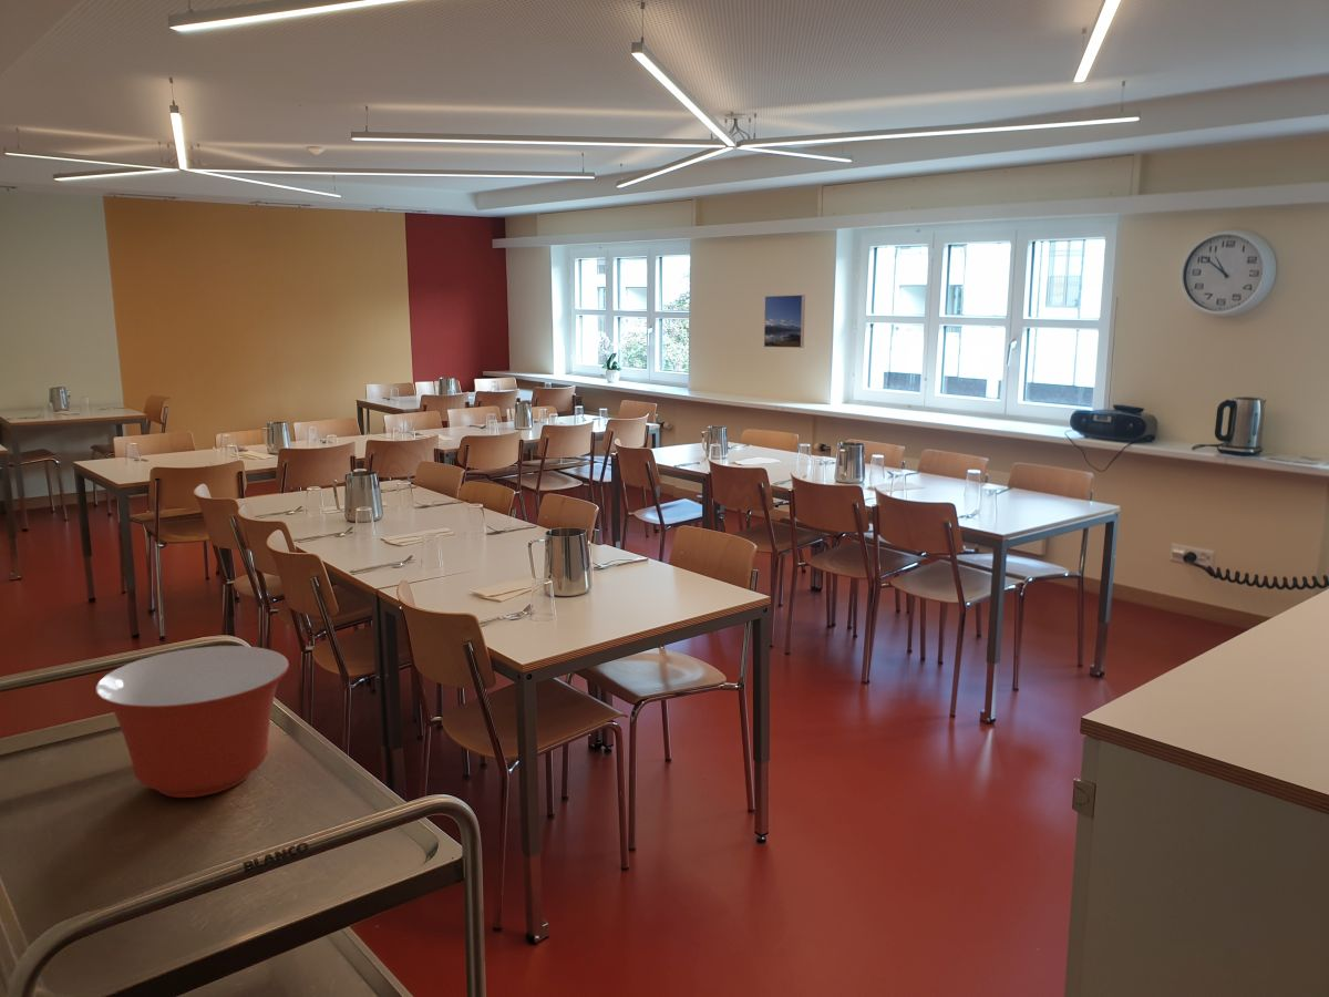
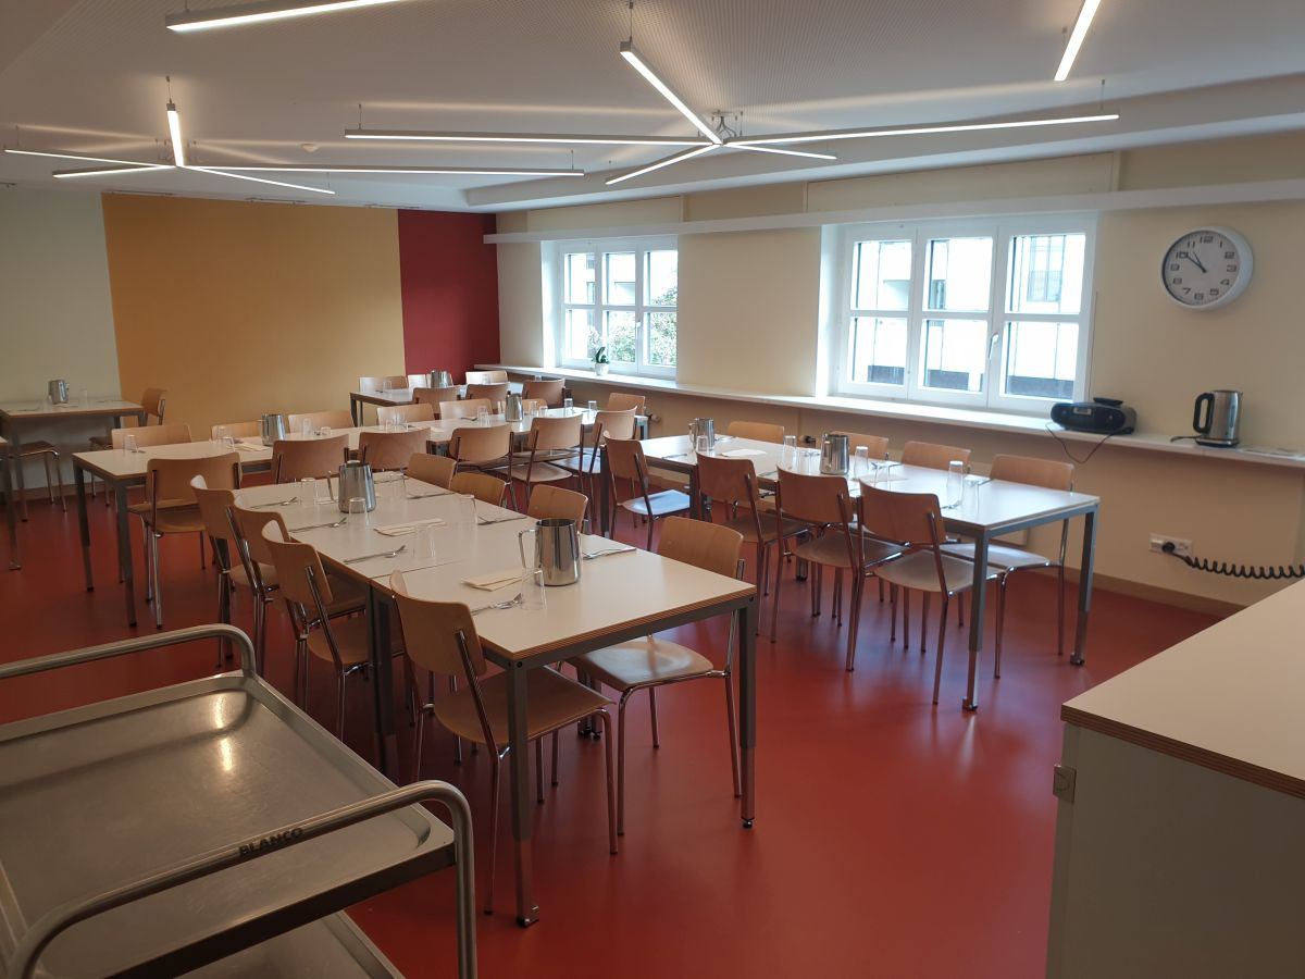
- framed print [763,294,806,349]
- mixing bowl [94,645,290,799]
